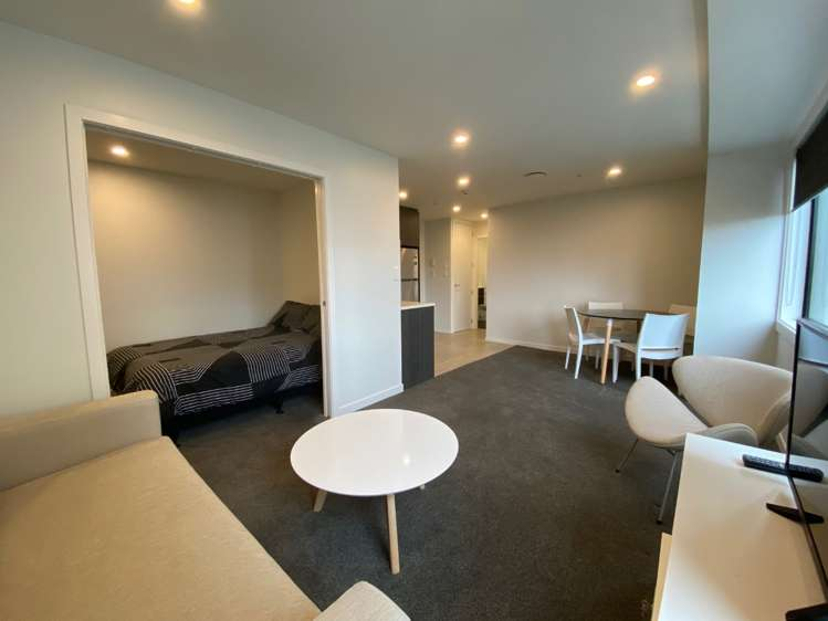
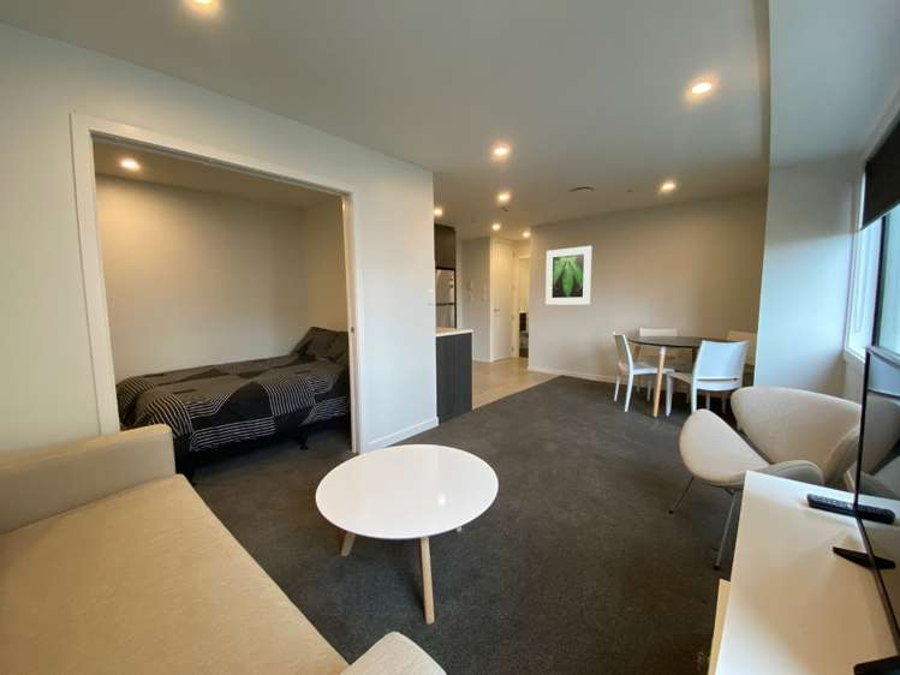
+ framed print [544,245,594,306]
